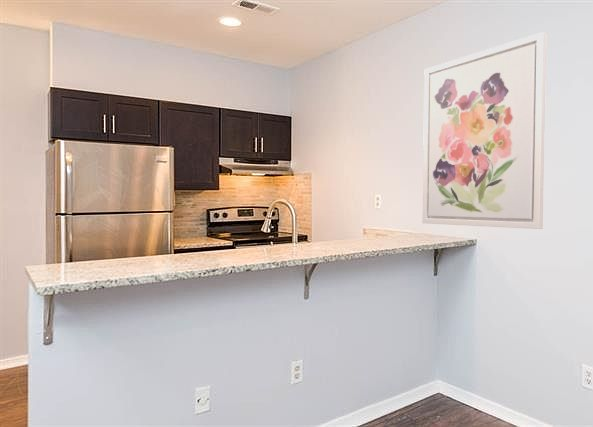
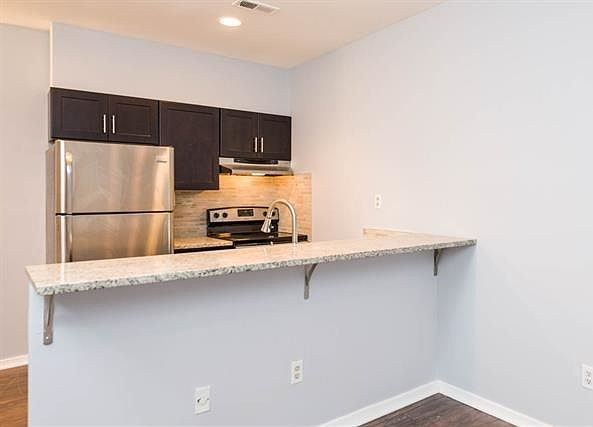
- wall art [421,31,547,230]
